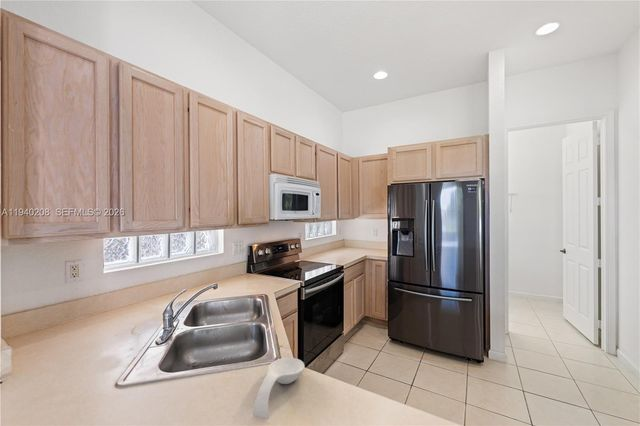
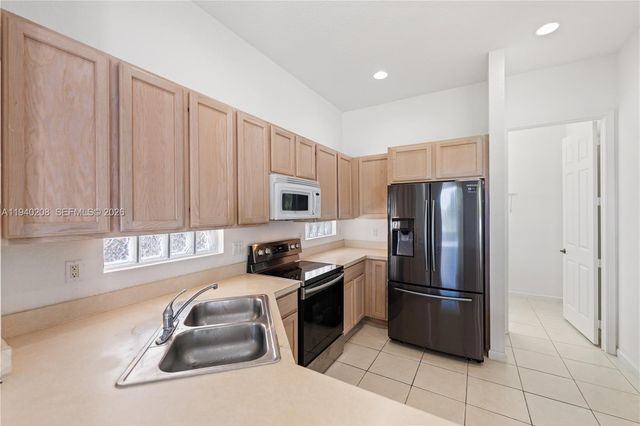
- spoon rest [252,357,306,420]
